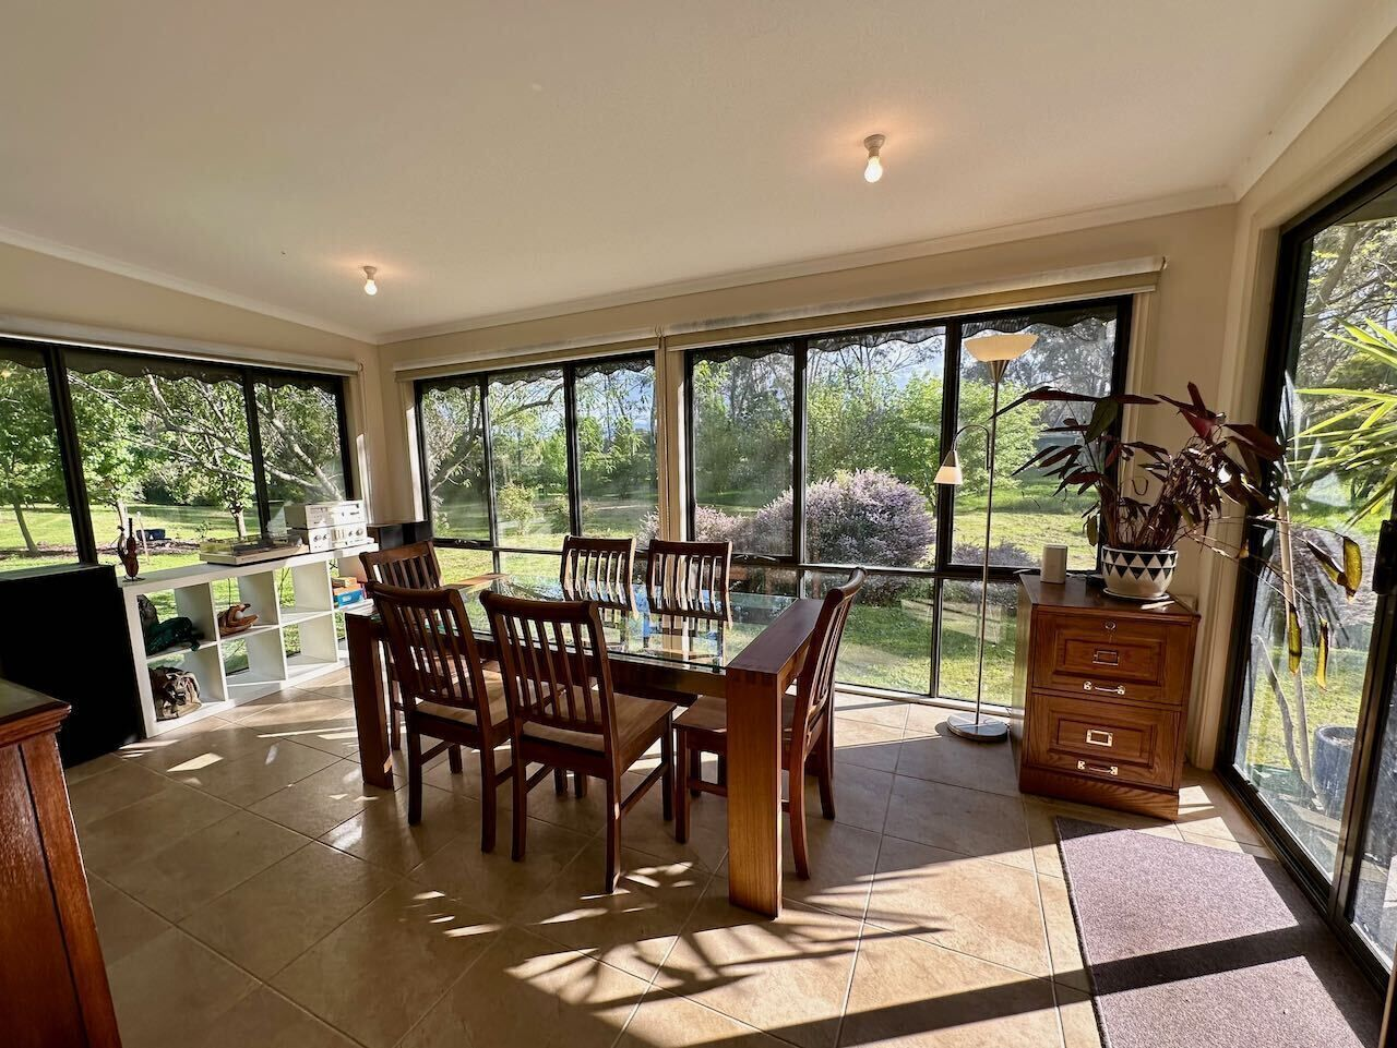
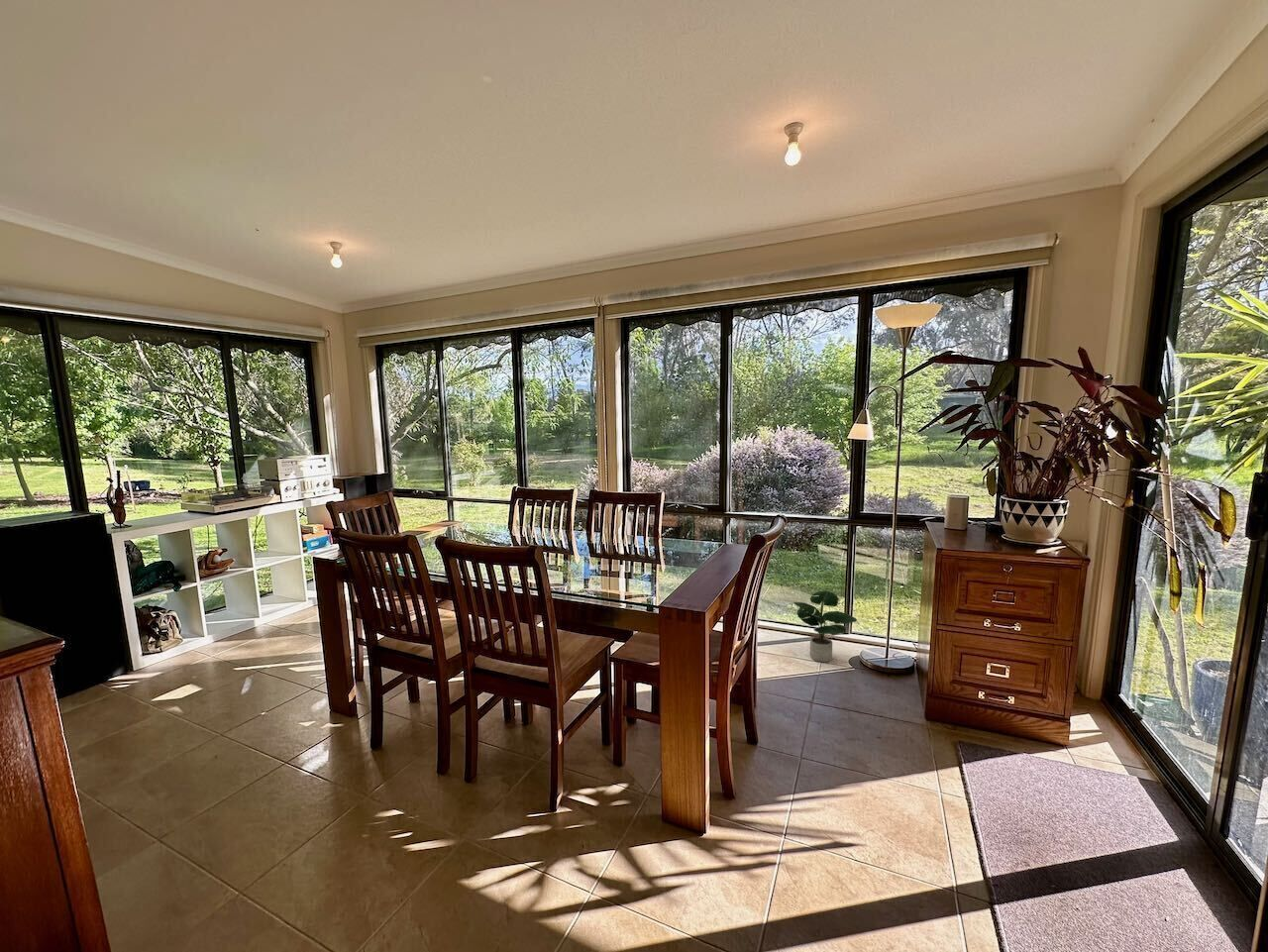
+ potted plant [792,589,858,663]
